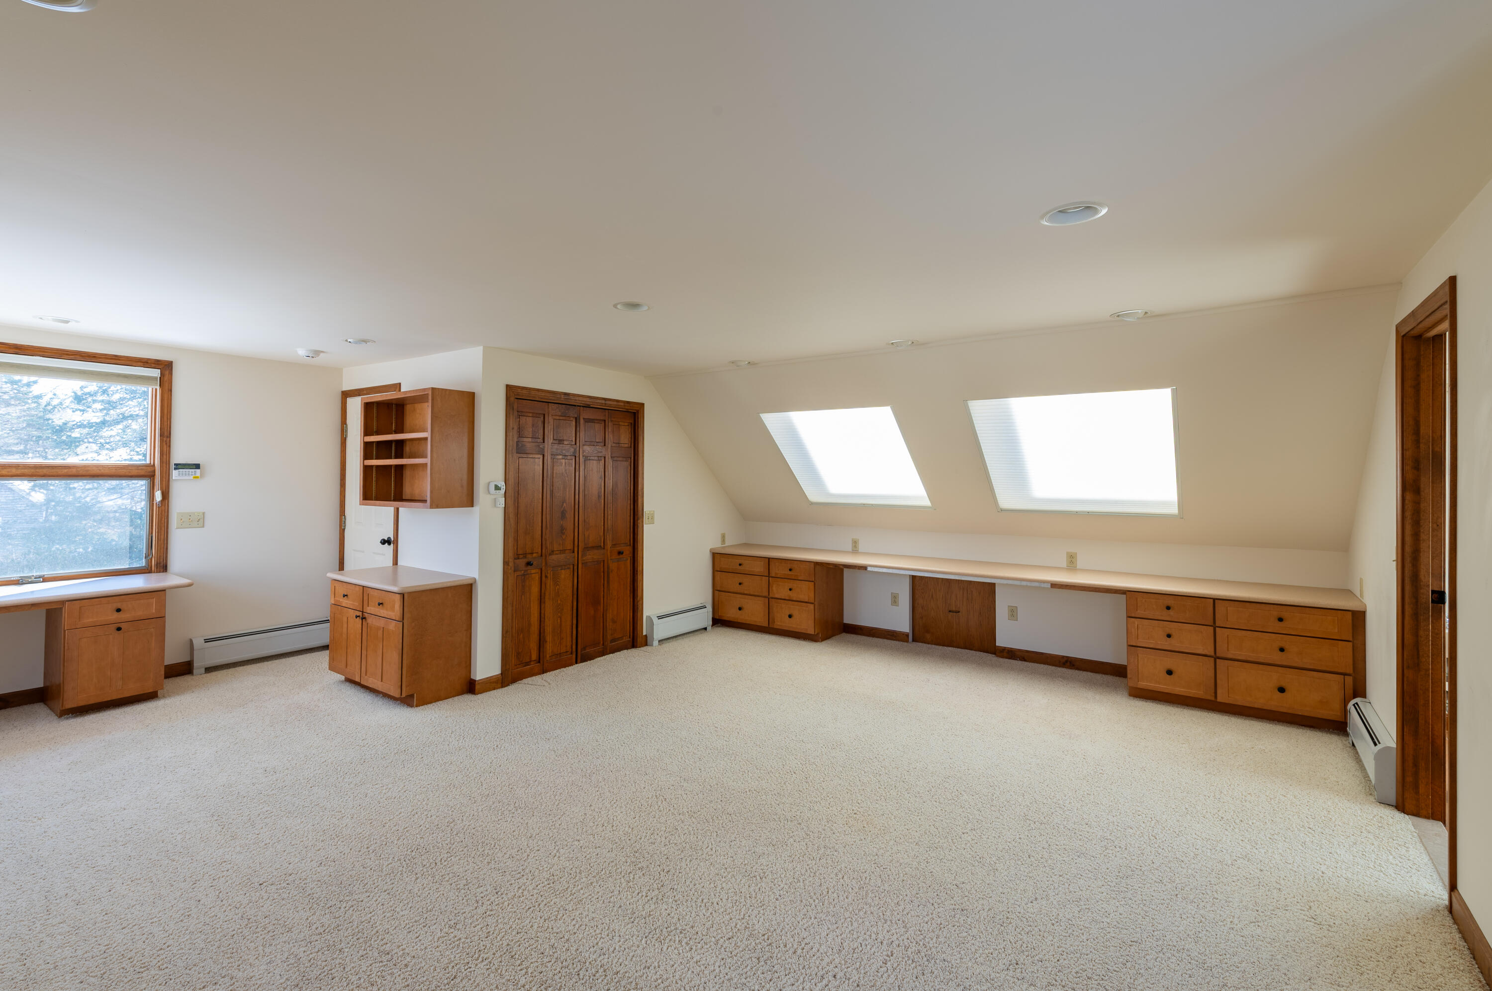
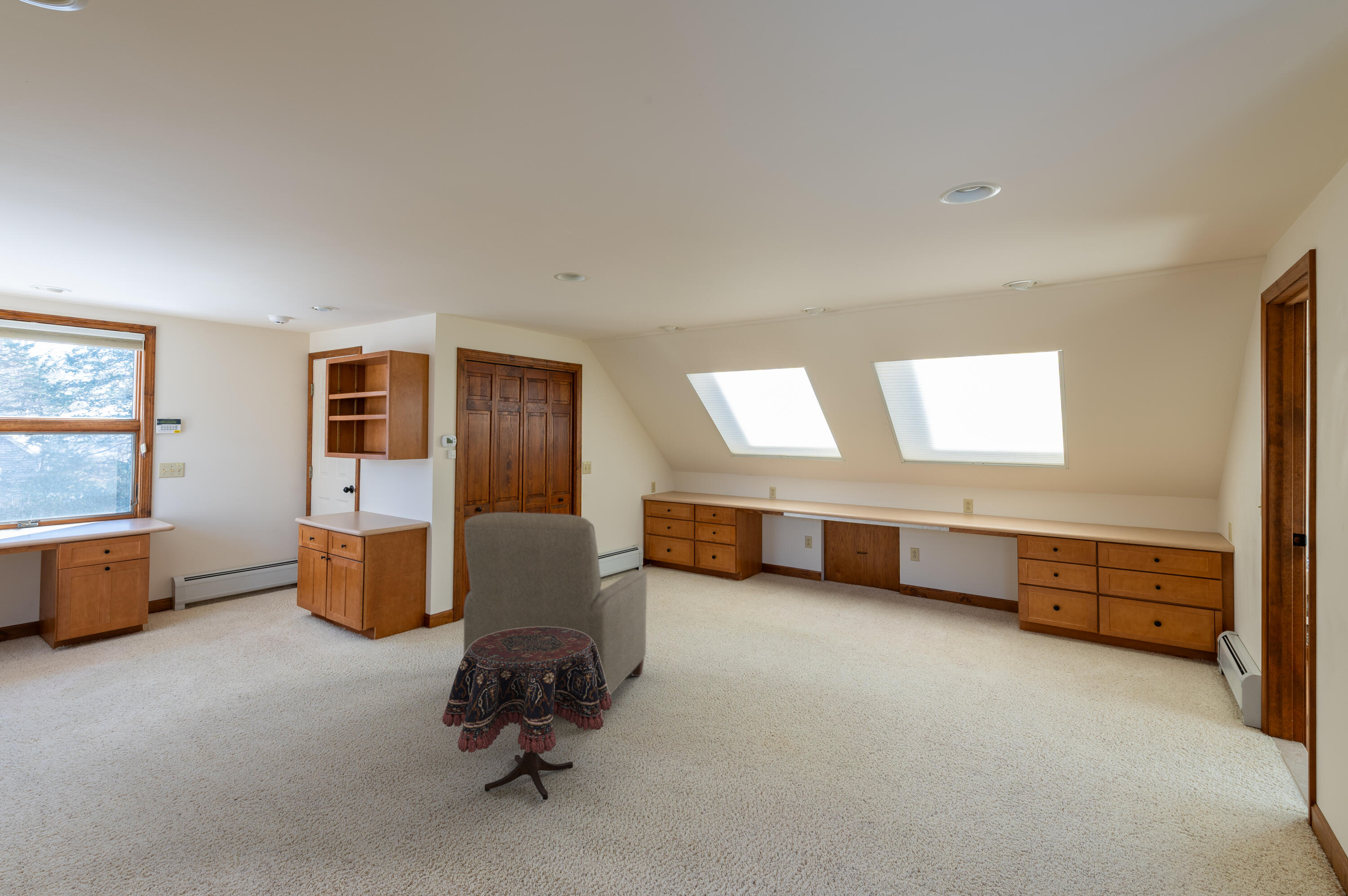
+ side table [442,627,612,800]
+ chair [463,512,647,721]
